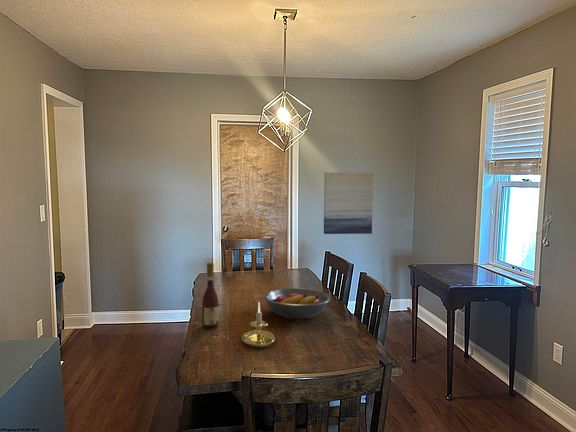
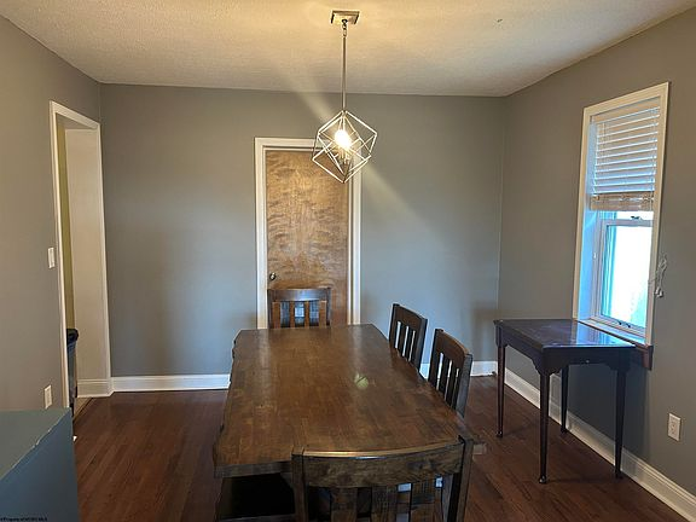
- candle holder [241,301,277,348]
- wine bottle [201,262,219,328]
- wall art [323,172,374,235]
- fruit bowl [262,287,332,320]
